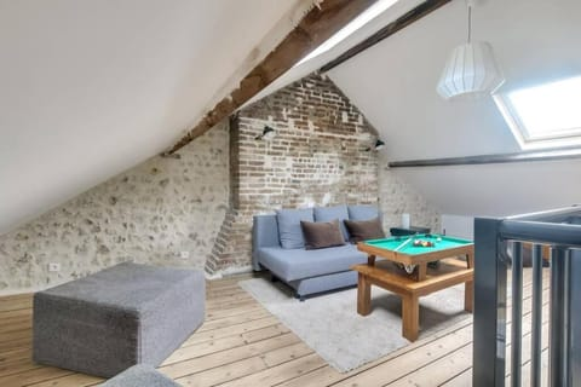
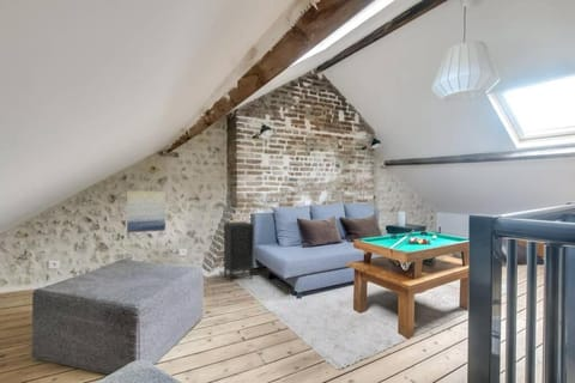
+ wall art [126,190,167,233]
+ nightstand [222,221,255,282]
